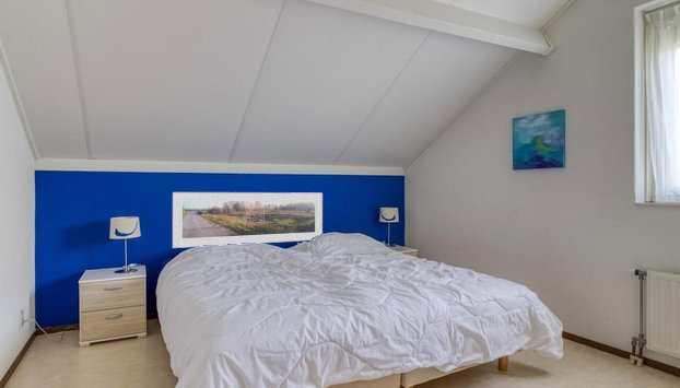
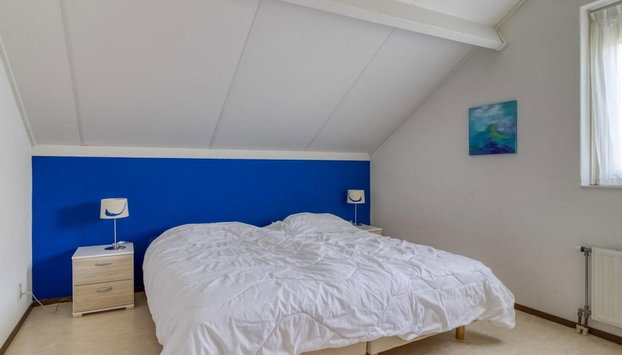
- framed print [172,191,324,249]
